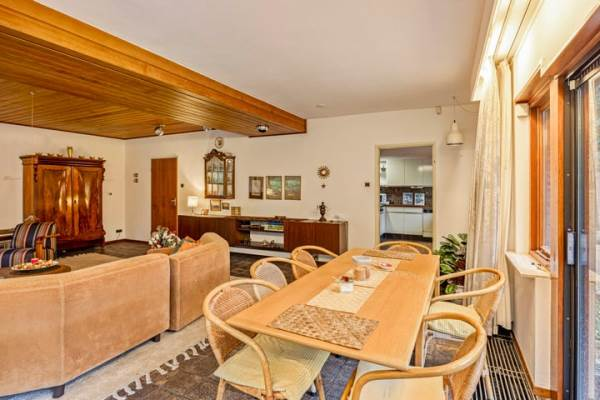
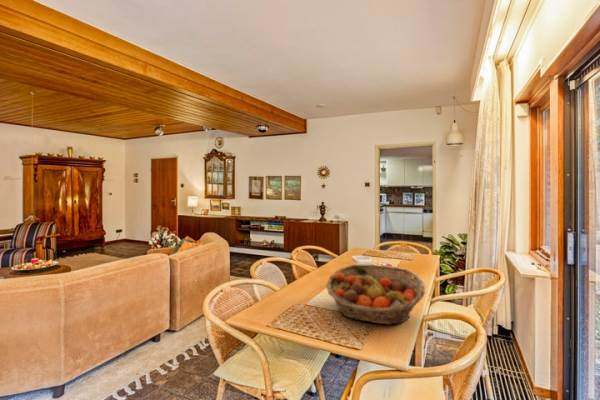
+ fruit basket [325,264,426,325]
